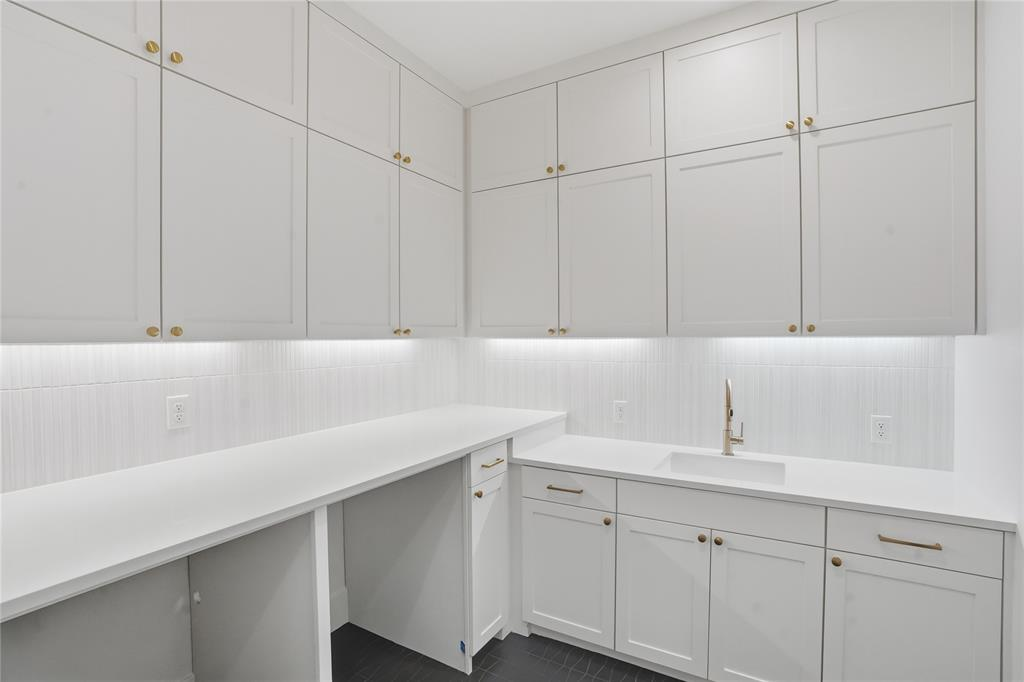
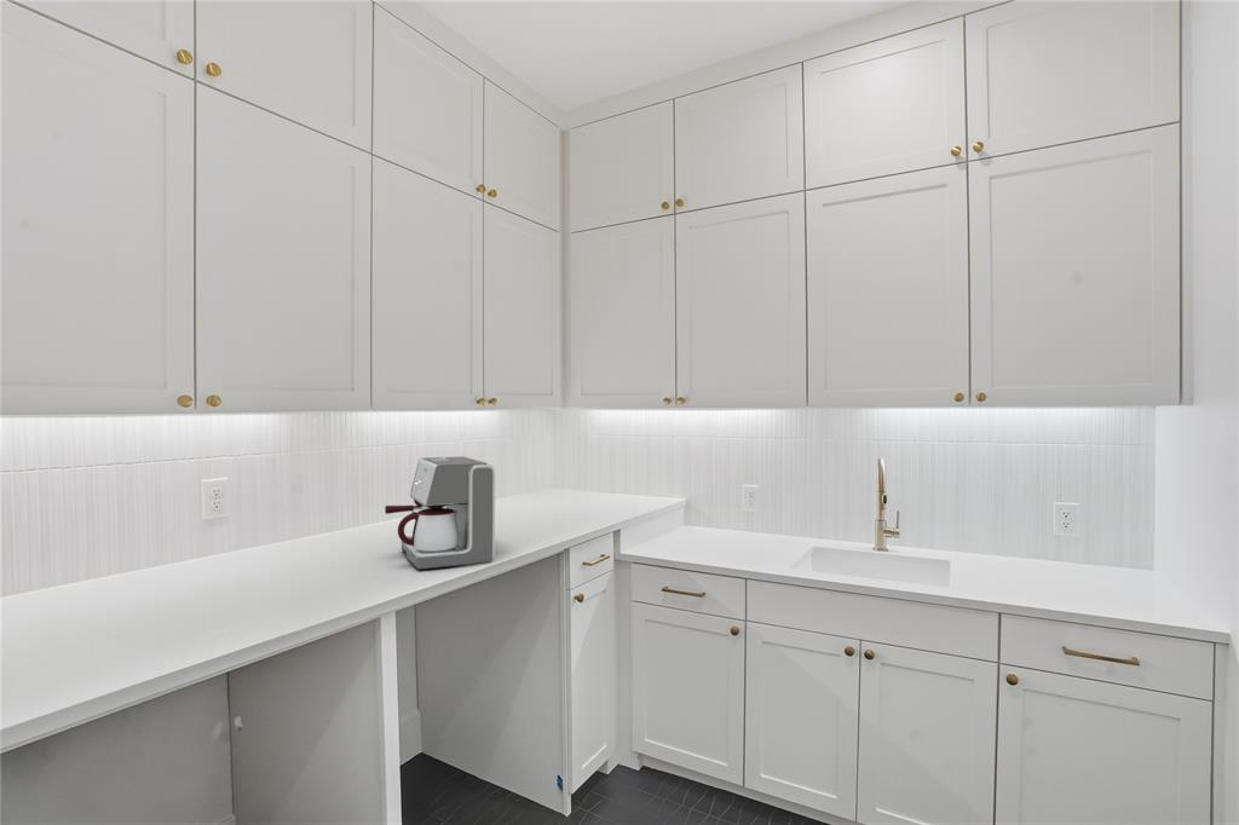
+ coffee maker [384,455,496,571]
